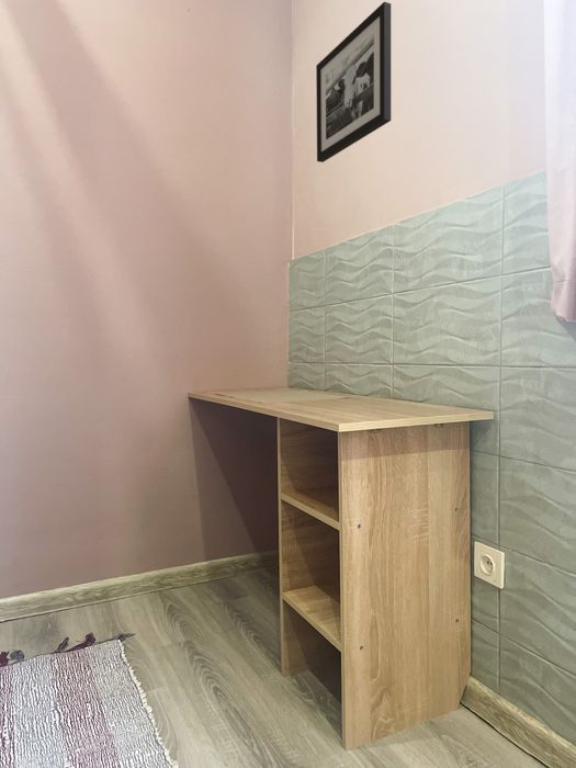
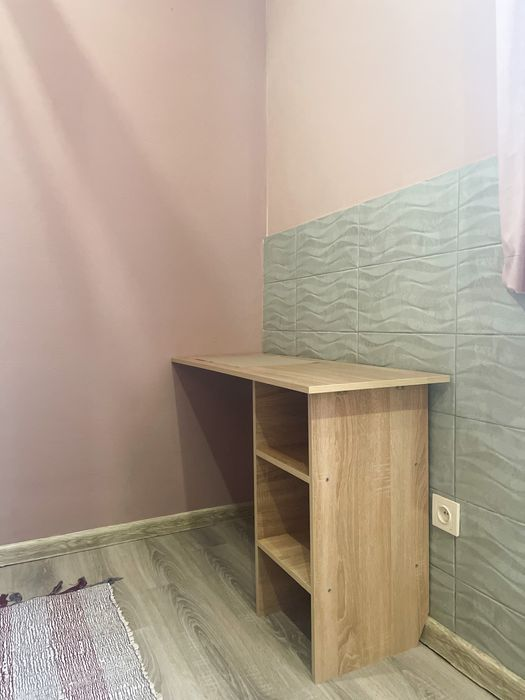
- picture frame [315,1,392,163]
